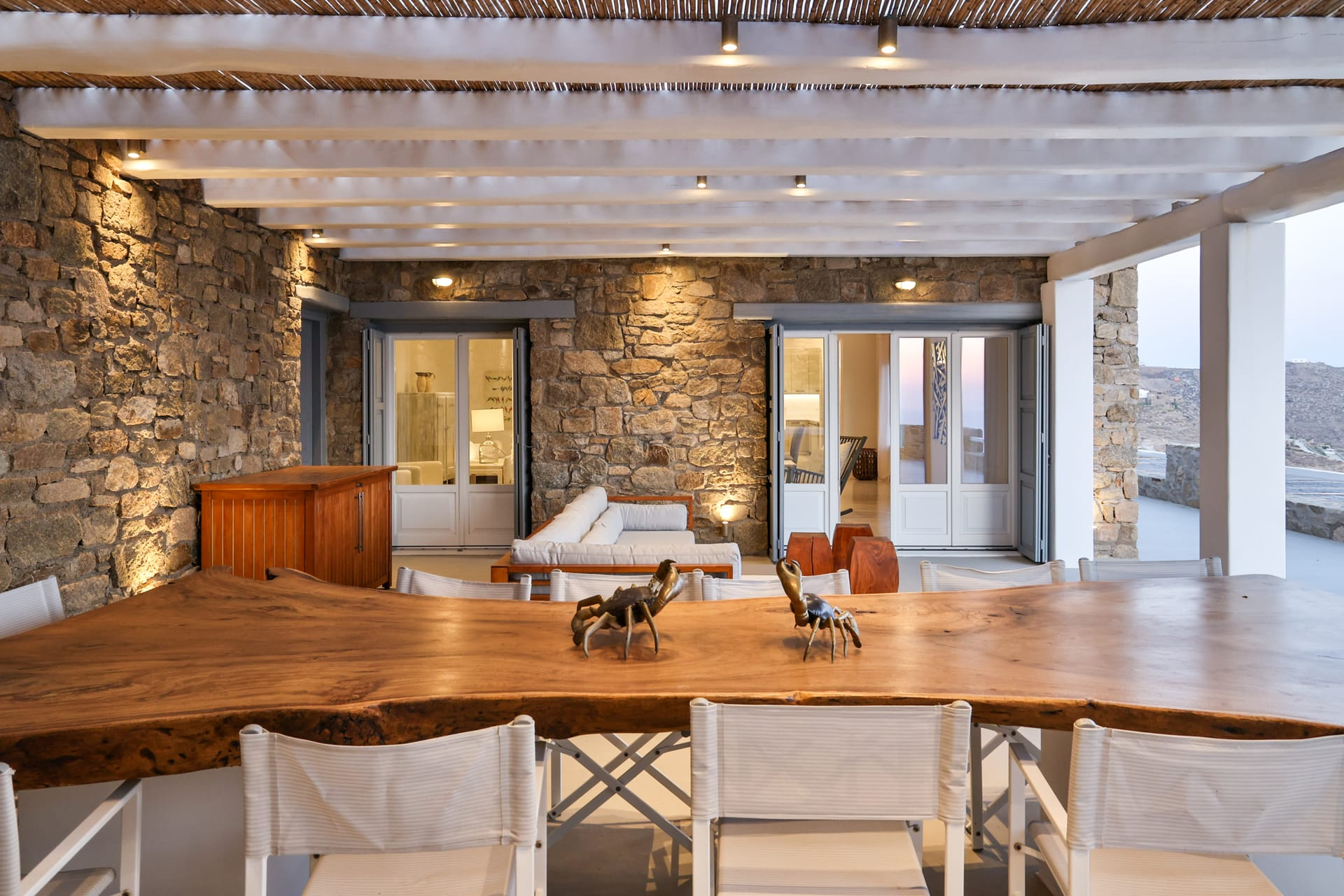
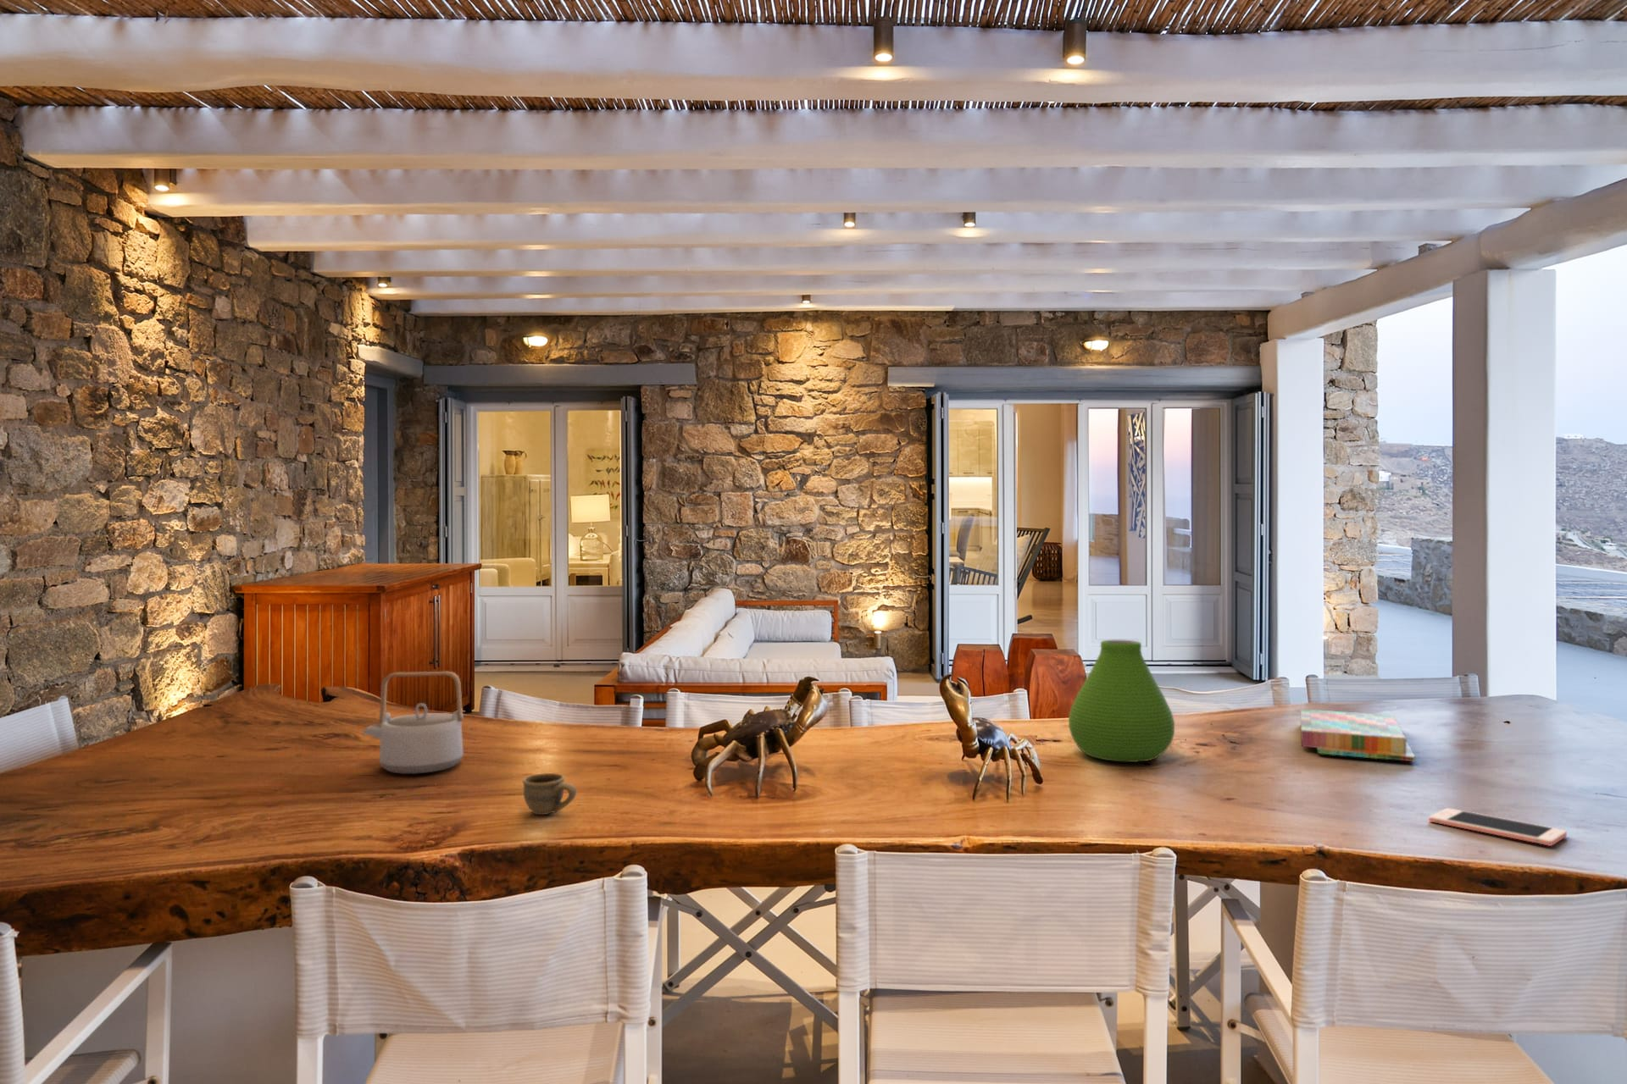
+ board game [1300,708,1416,762]
+ cell phone [1428,807,1568,847]
+ cup [521,772,577,815]
+ teapot [362,670,465,774]
+ vase [1068,639,1175,763]
